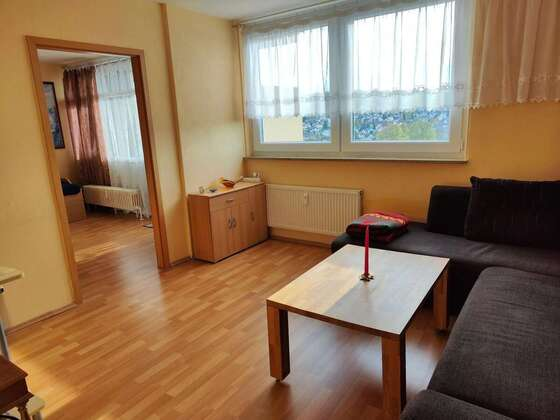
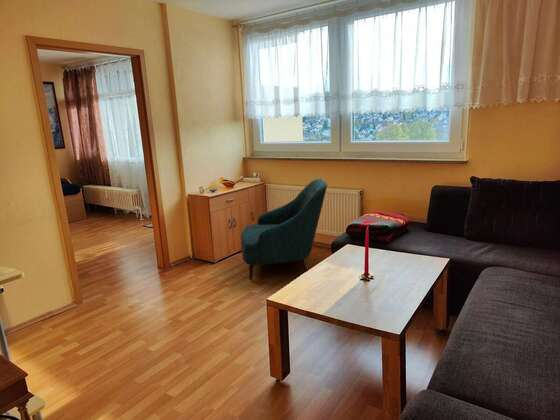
+ armchair [240,178,328,281]
